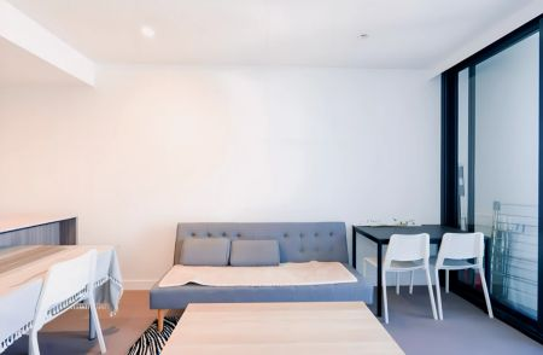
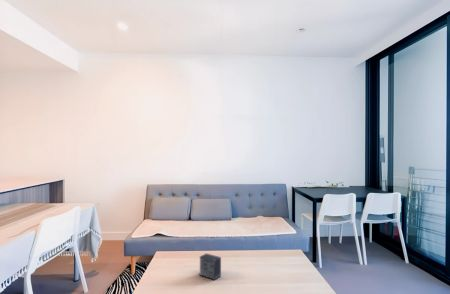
+ small box [199,252,222,281]
